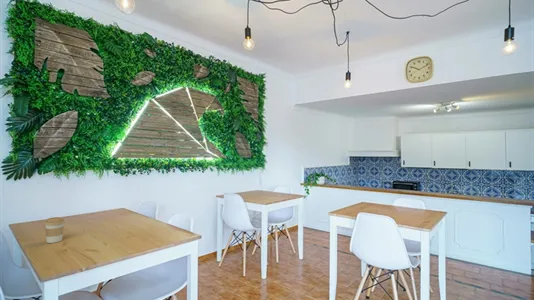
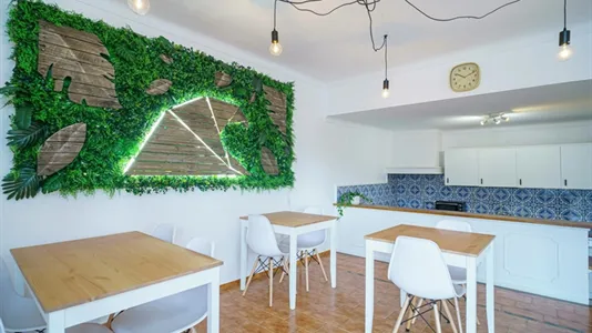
- coffee cup [44,216,66,244]
